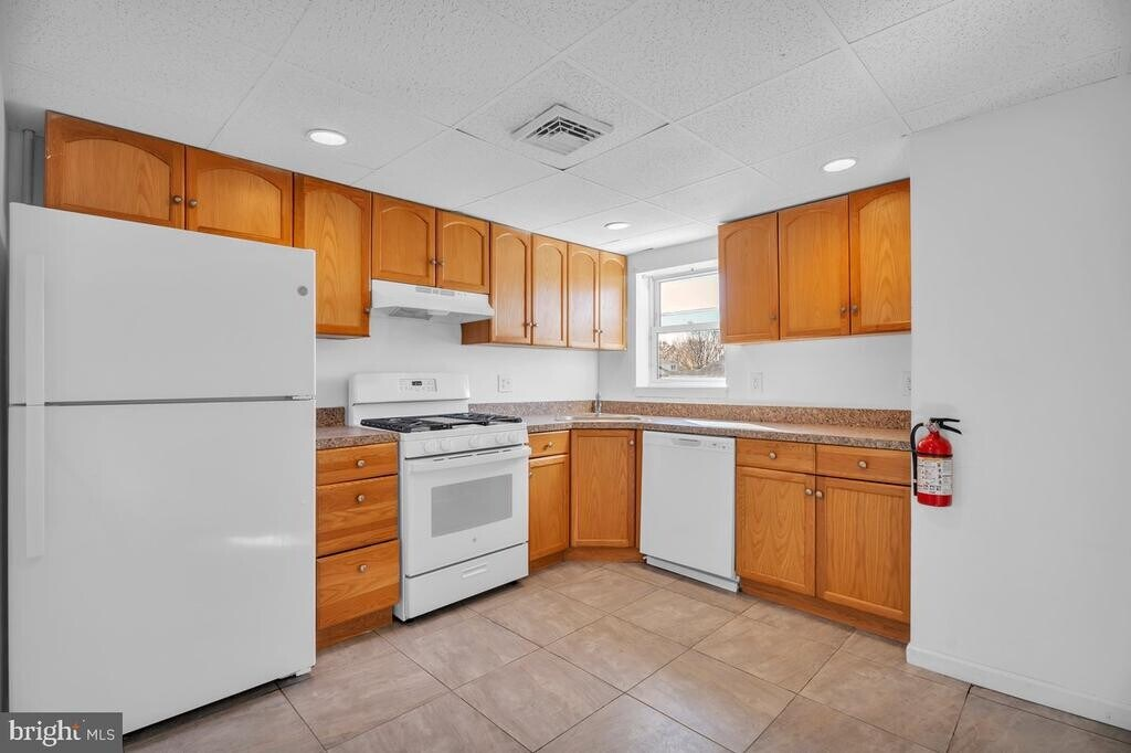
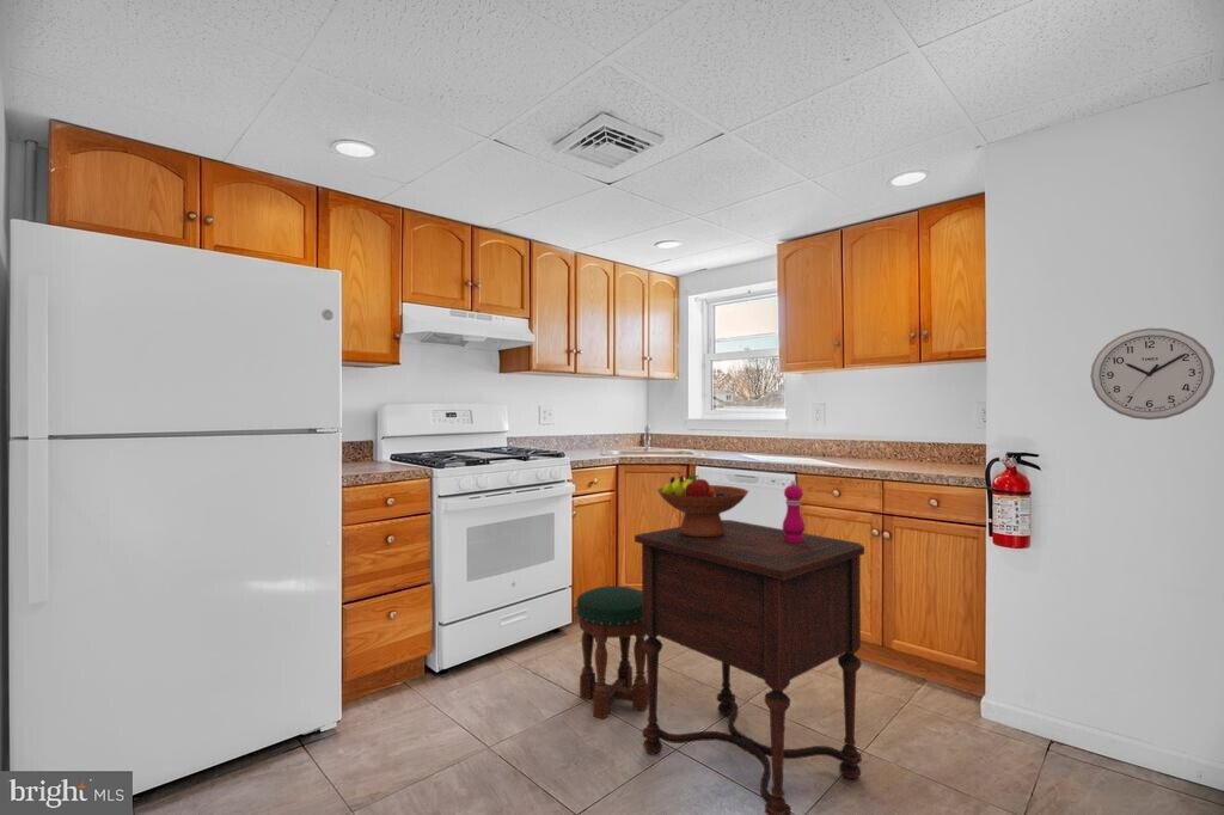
+ side table [634,519,865,815]
+ wall clock [1089,327,1216,421]
+ fruit bowl [656,473,749,538]
+ stool [575,584,649,721]
+ pepper mill [782,479,806,543]
